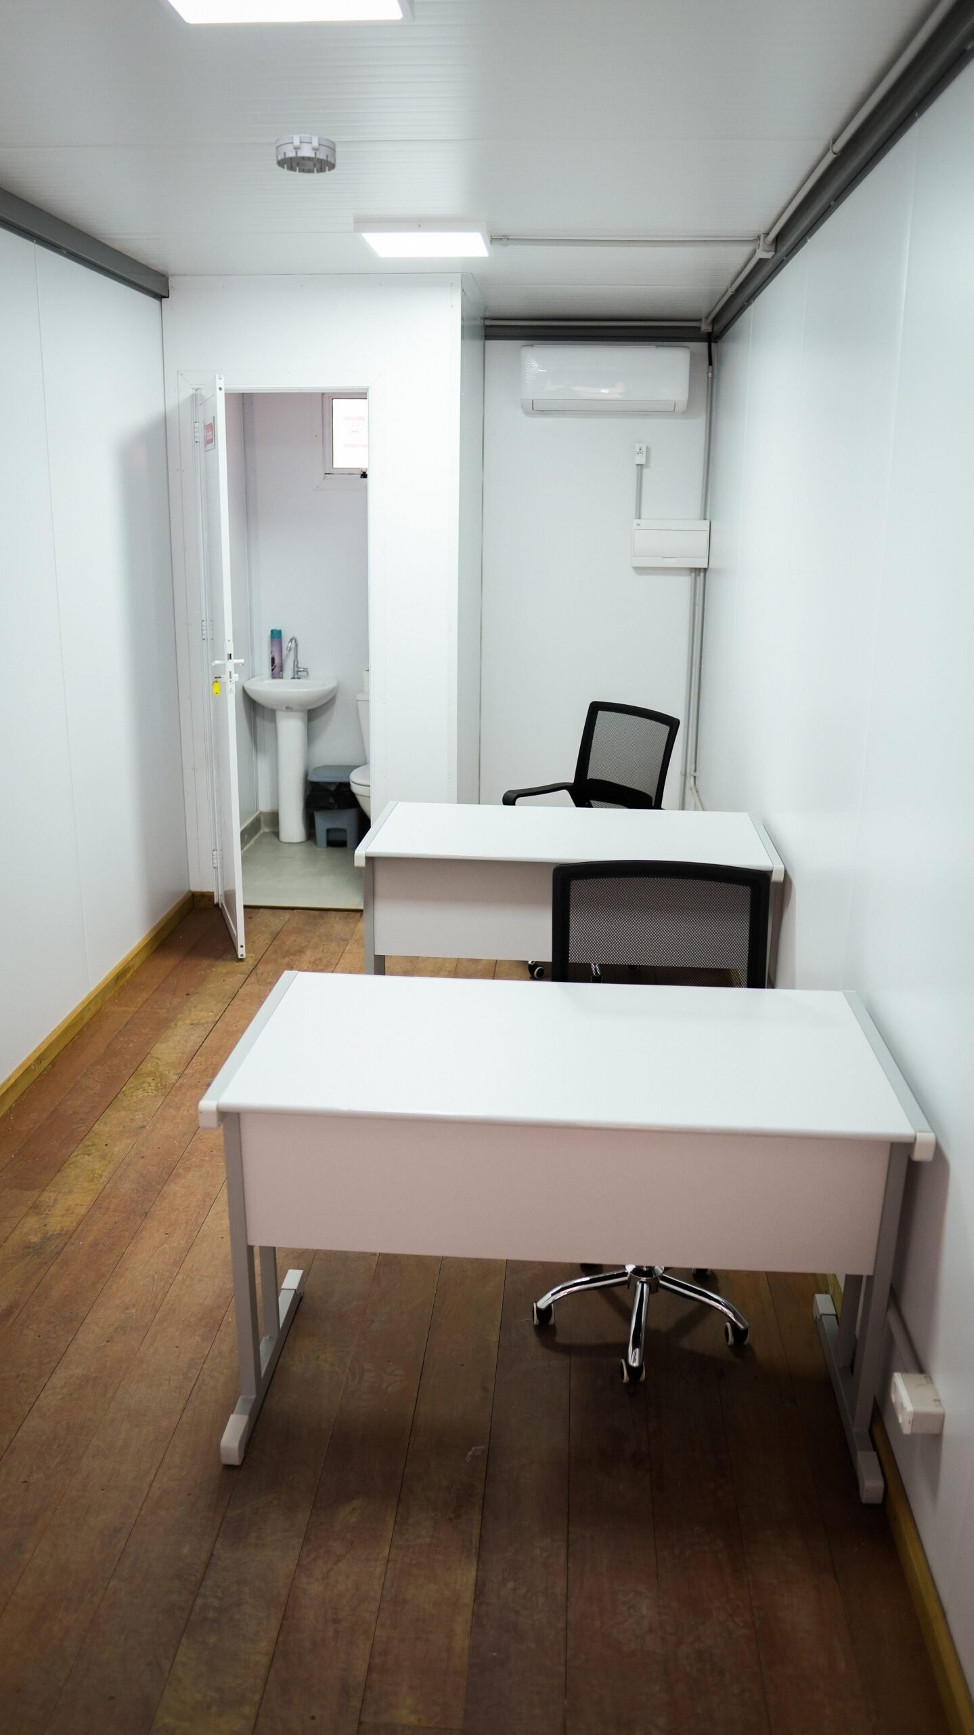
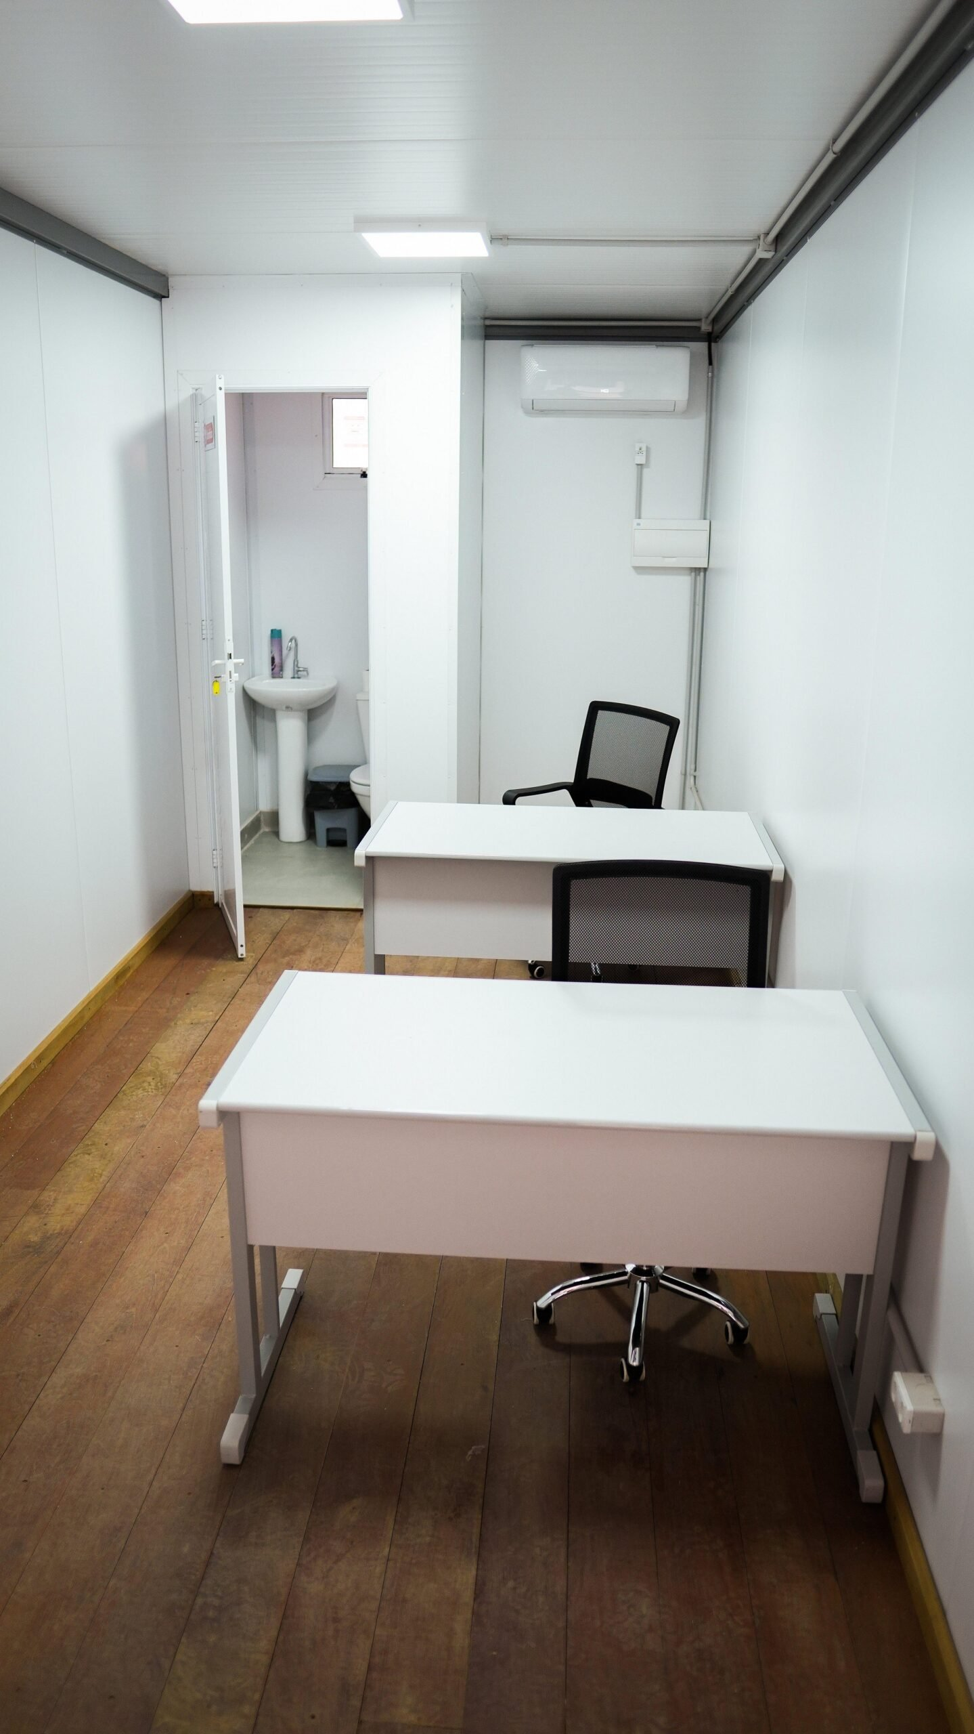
- smoke detector [275,132,337,174]
